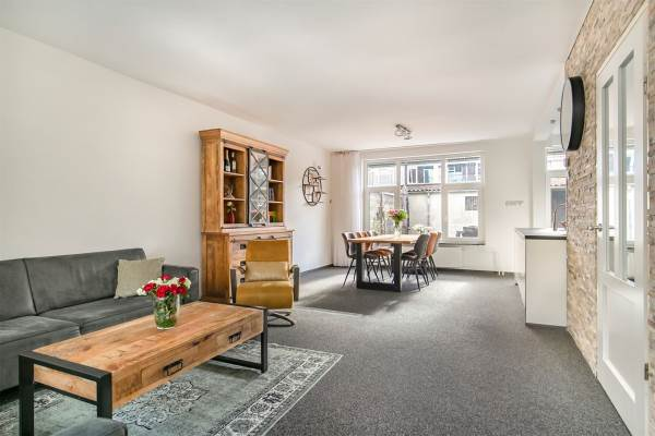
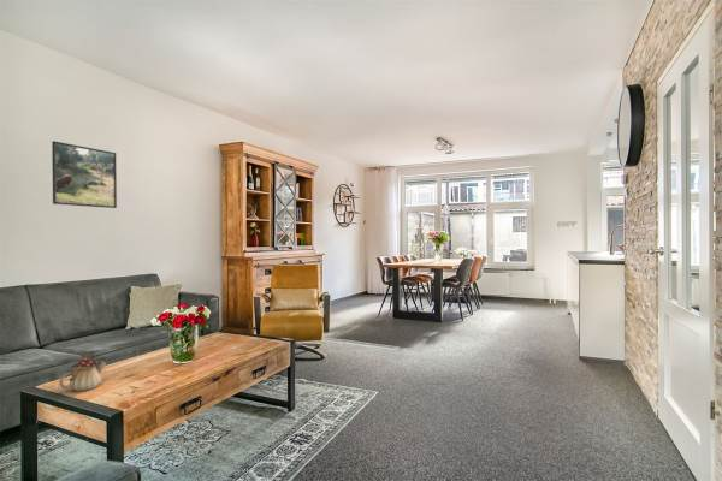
+ teapot [58,354,107,392]
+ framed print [51,139,118,209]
